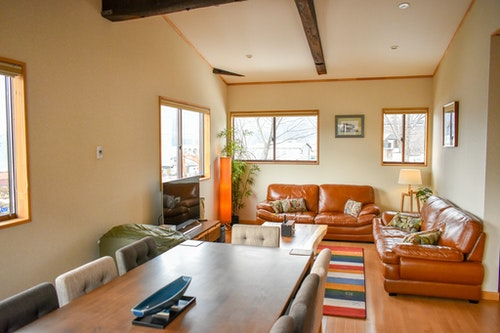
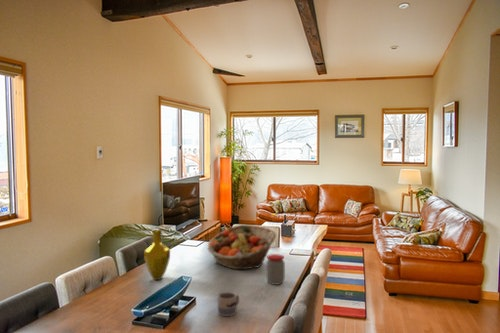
+ vase [143,229,171,281]
+ fruit basket [207,224,277,270]
+ mug [217,291,240,317]
+ jar [265,253,286,286]
